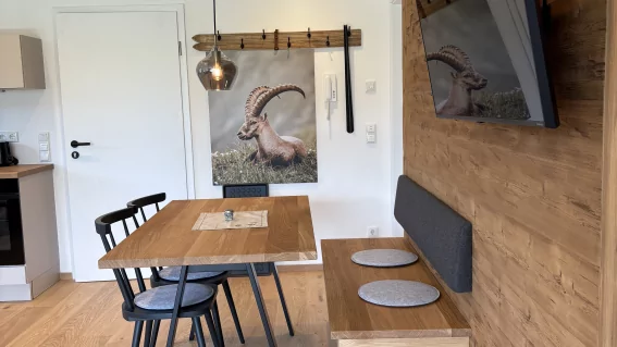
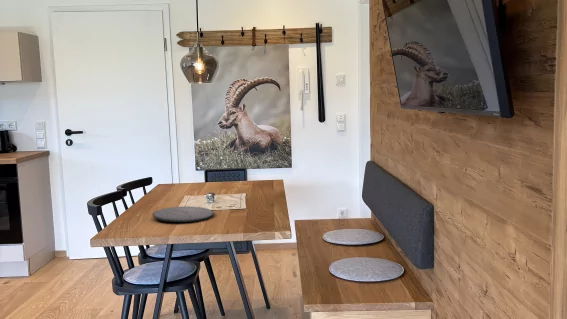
+ plate [152,205,215,223]
